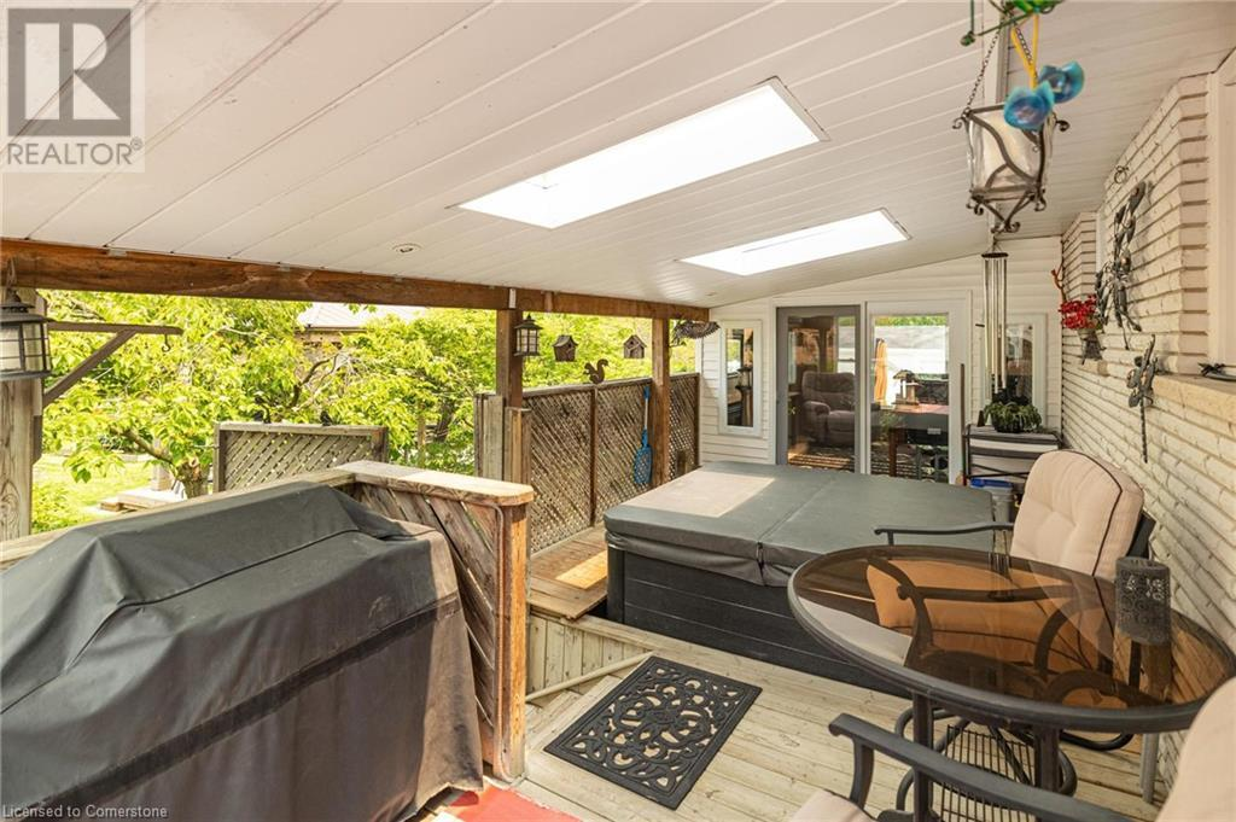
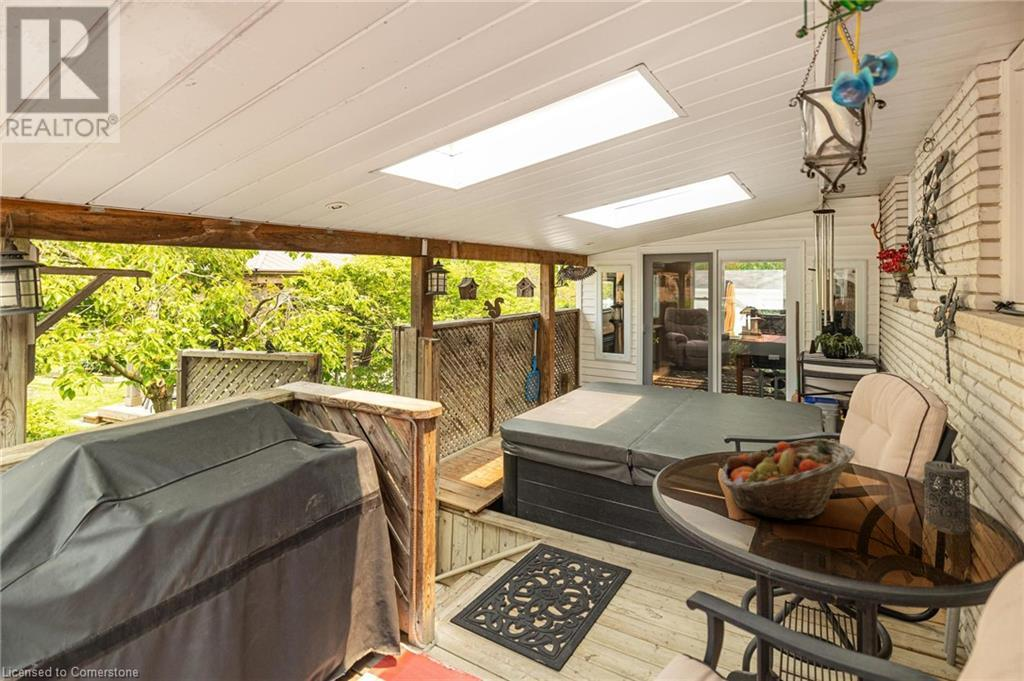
+ fruit basket [720,437,856,522]
